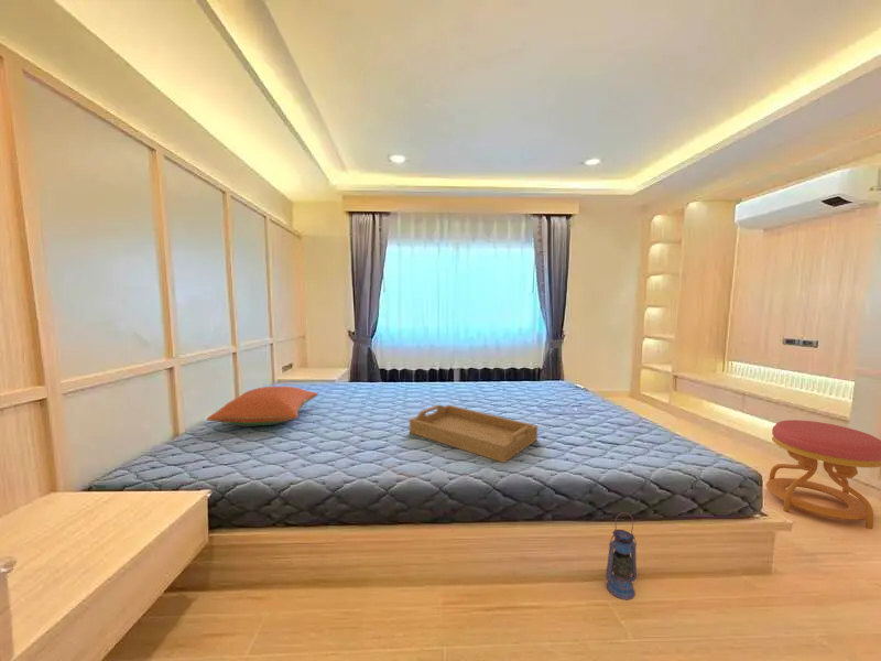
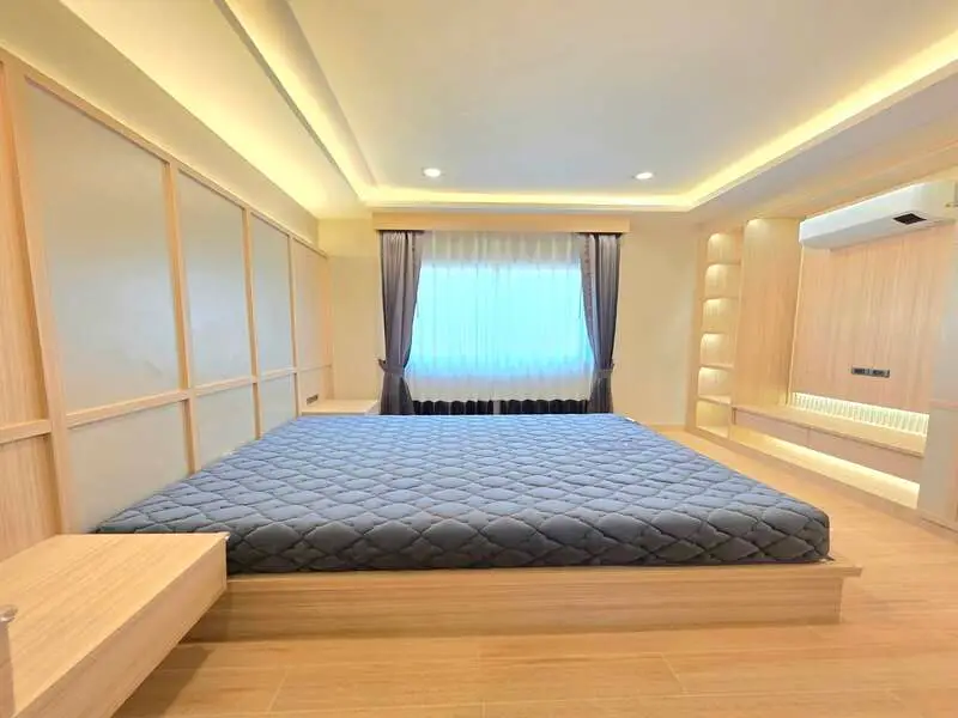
- serving tray [409,404,539,464]
- pillow [205,386,319,426]
- stool [765,419,881,530]
- lantern [605,511,638,602]
